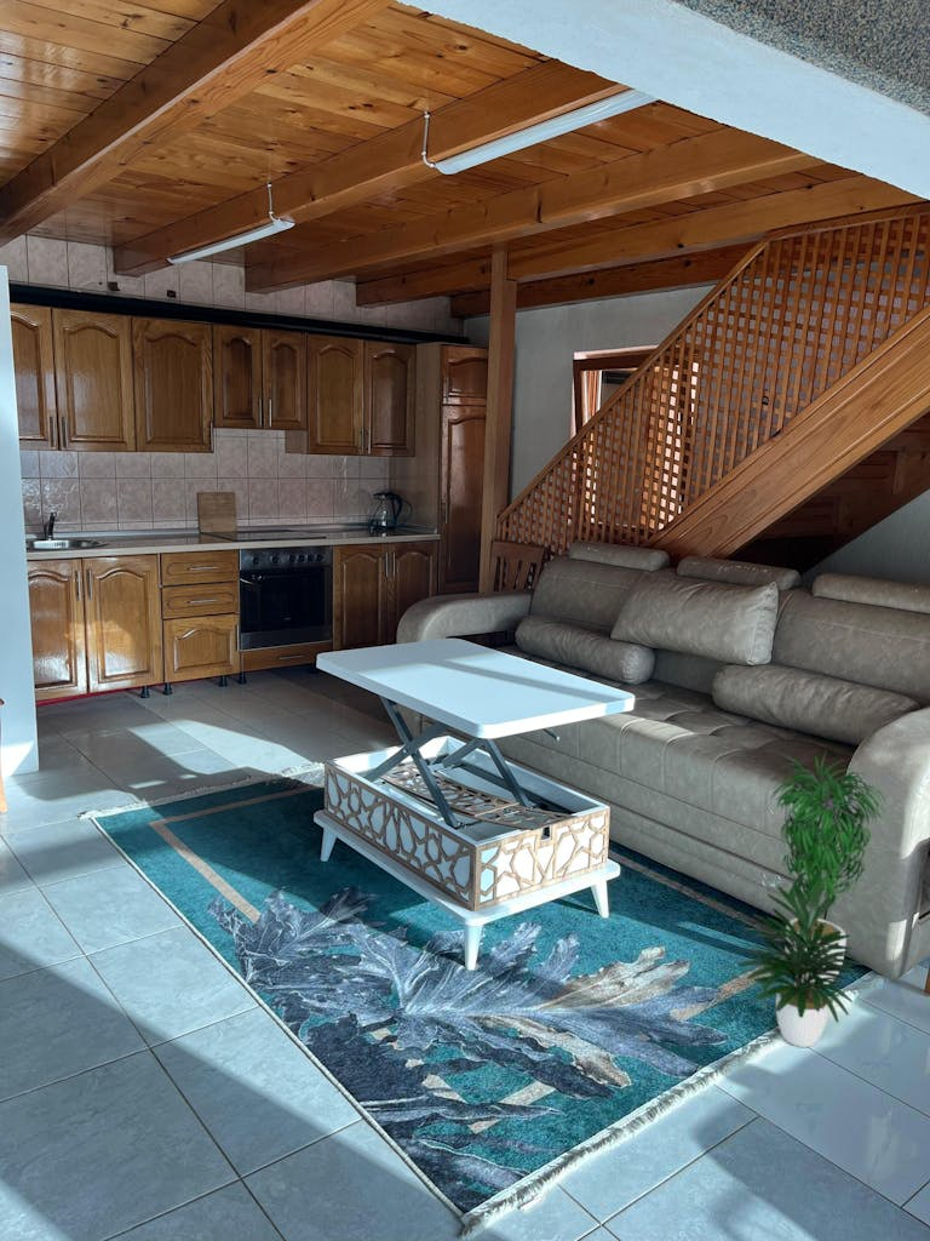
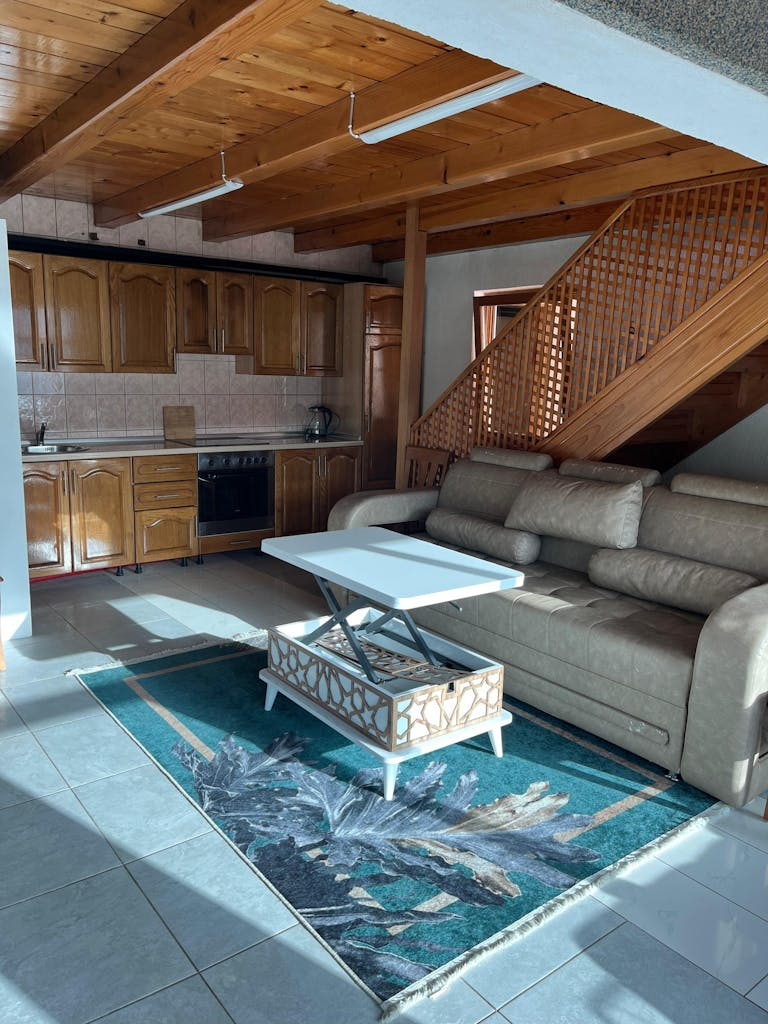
- potted plant [737,751,888,1048]
